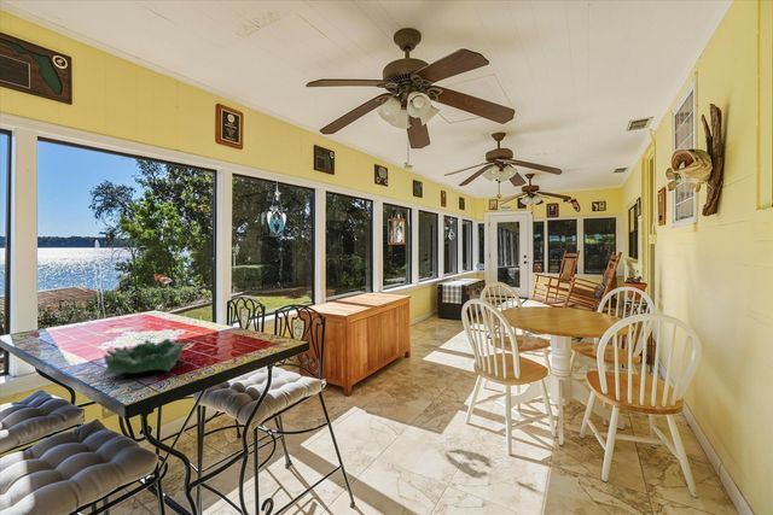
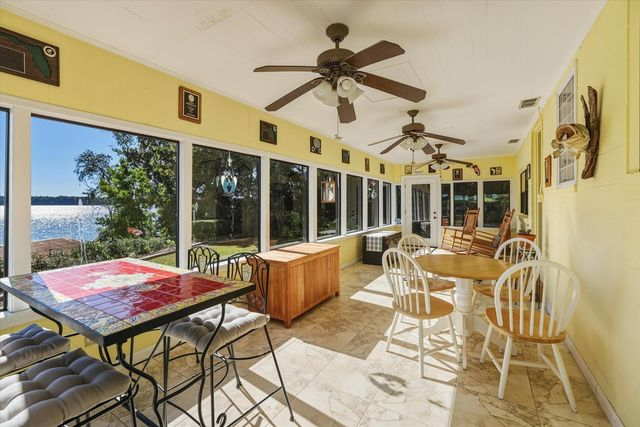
- decorative bowl [101,338,187,378]
